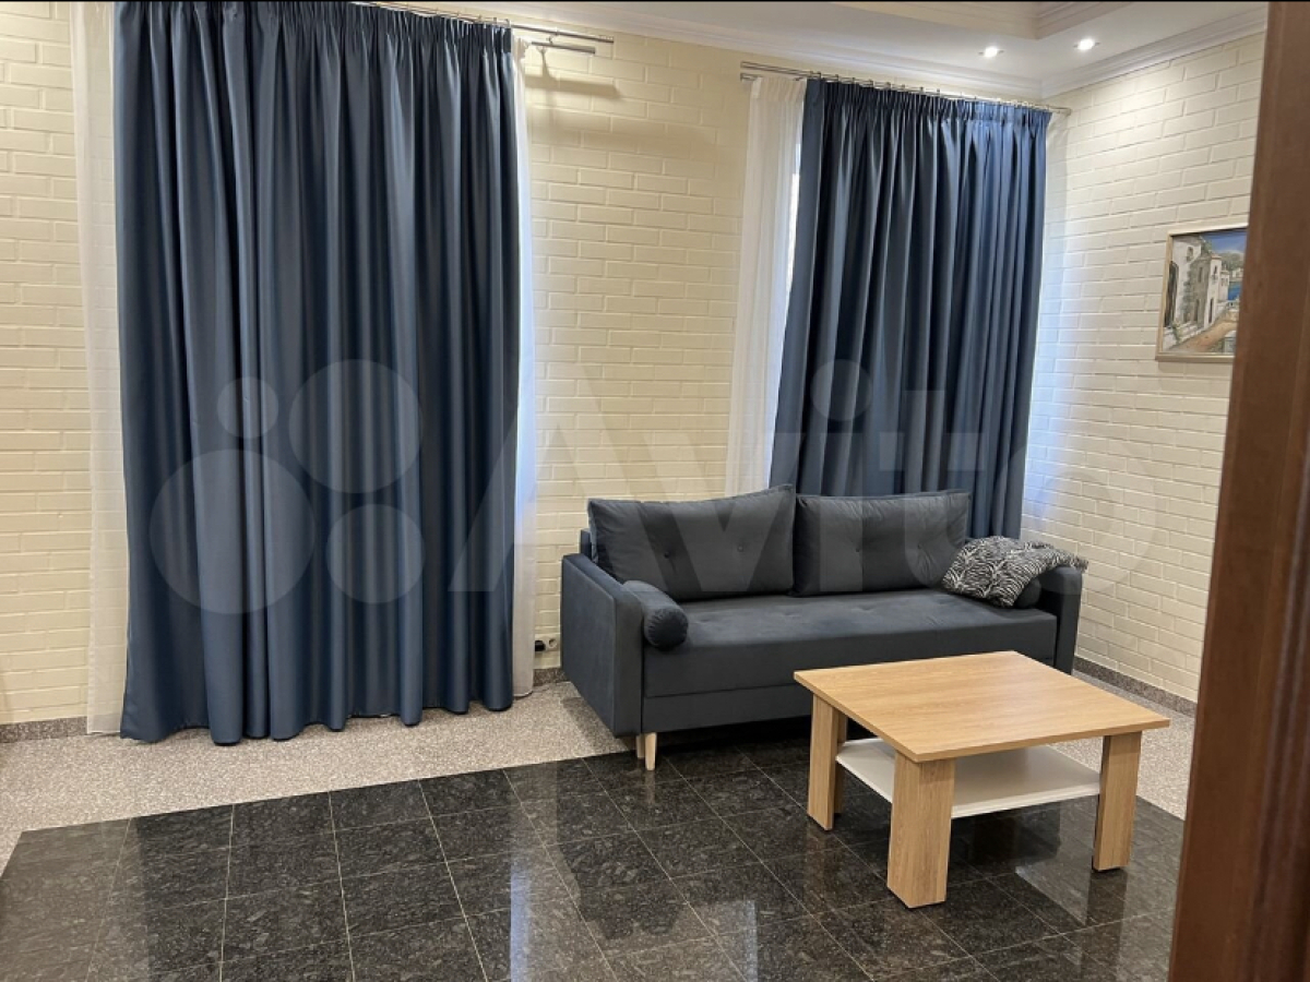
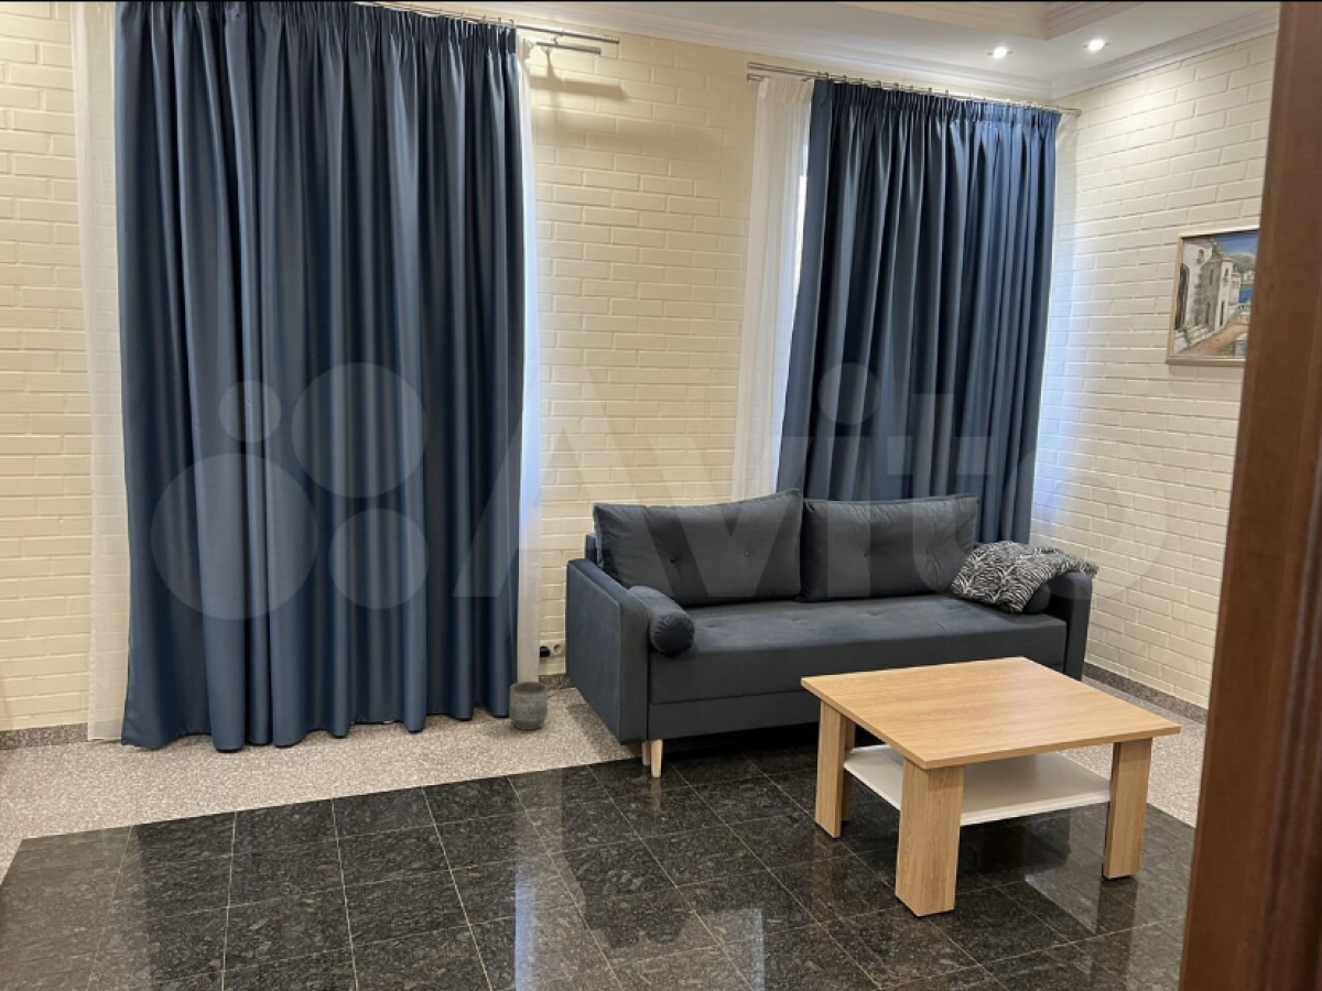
+ planter [508,680,549,731]
